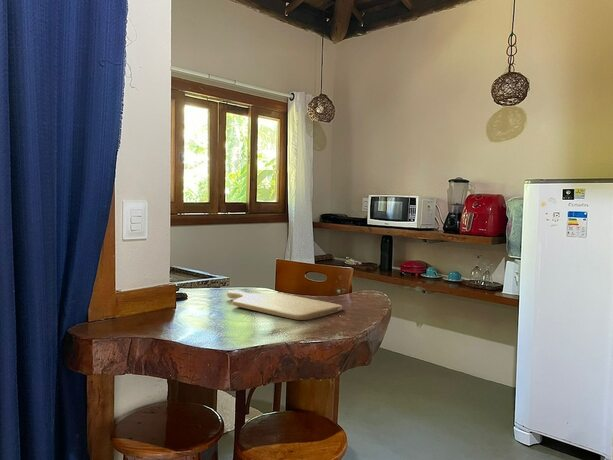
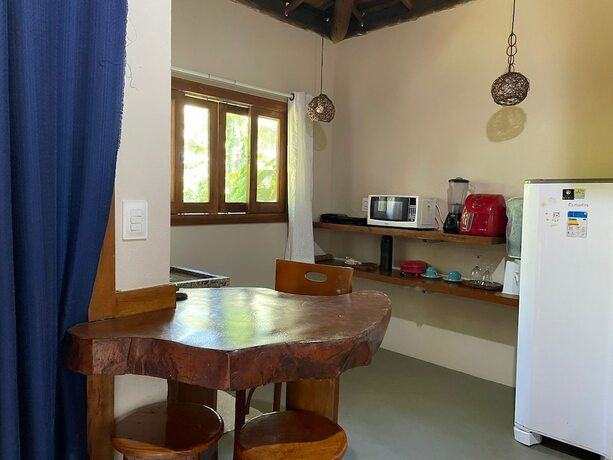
- chopping board [226,289,343,321]
